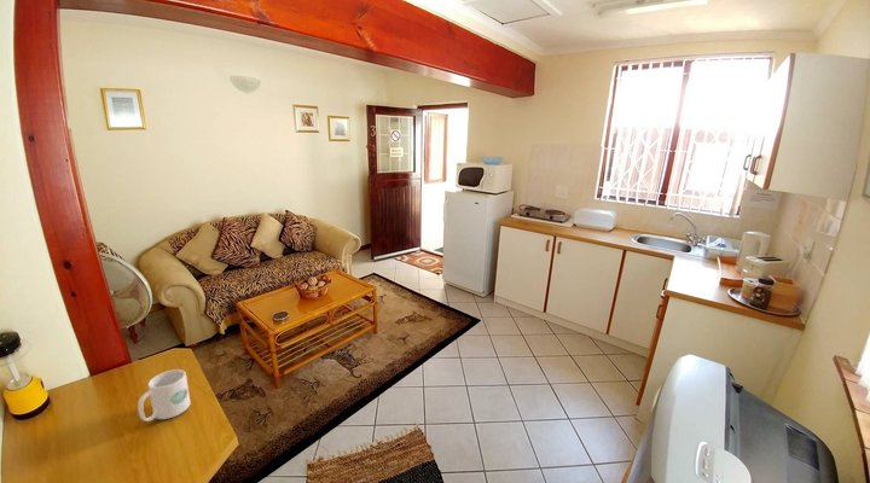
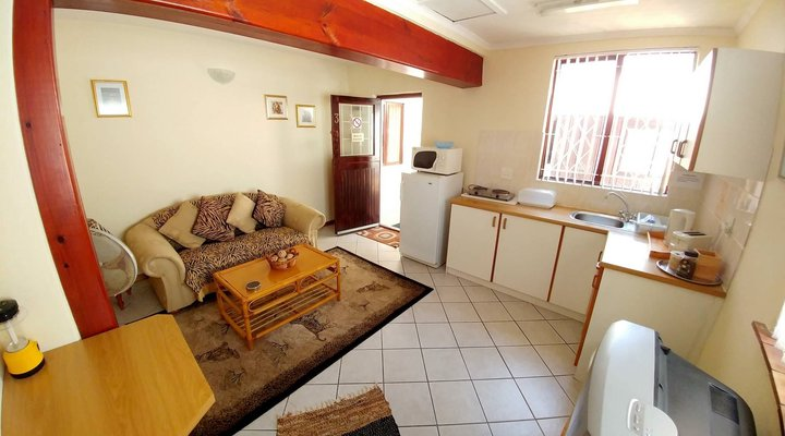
- mug [137,368,192,423]
